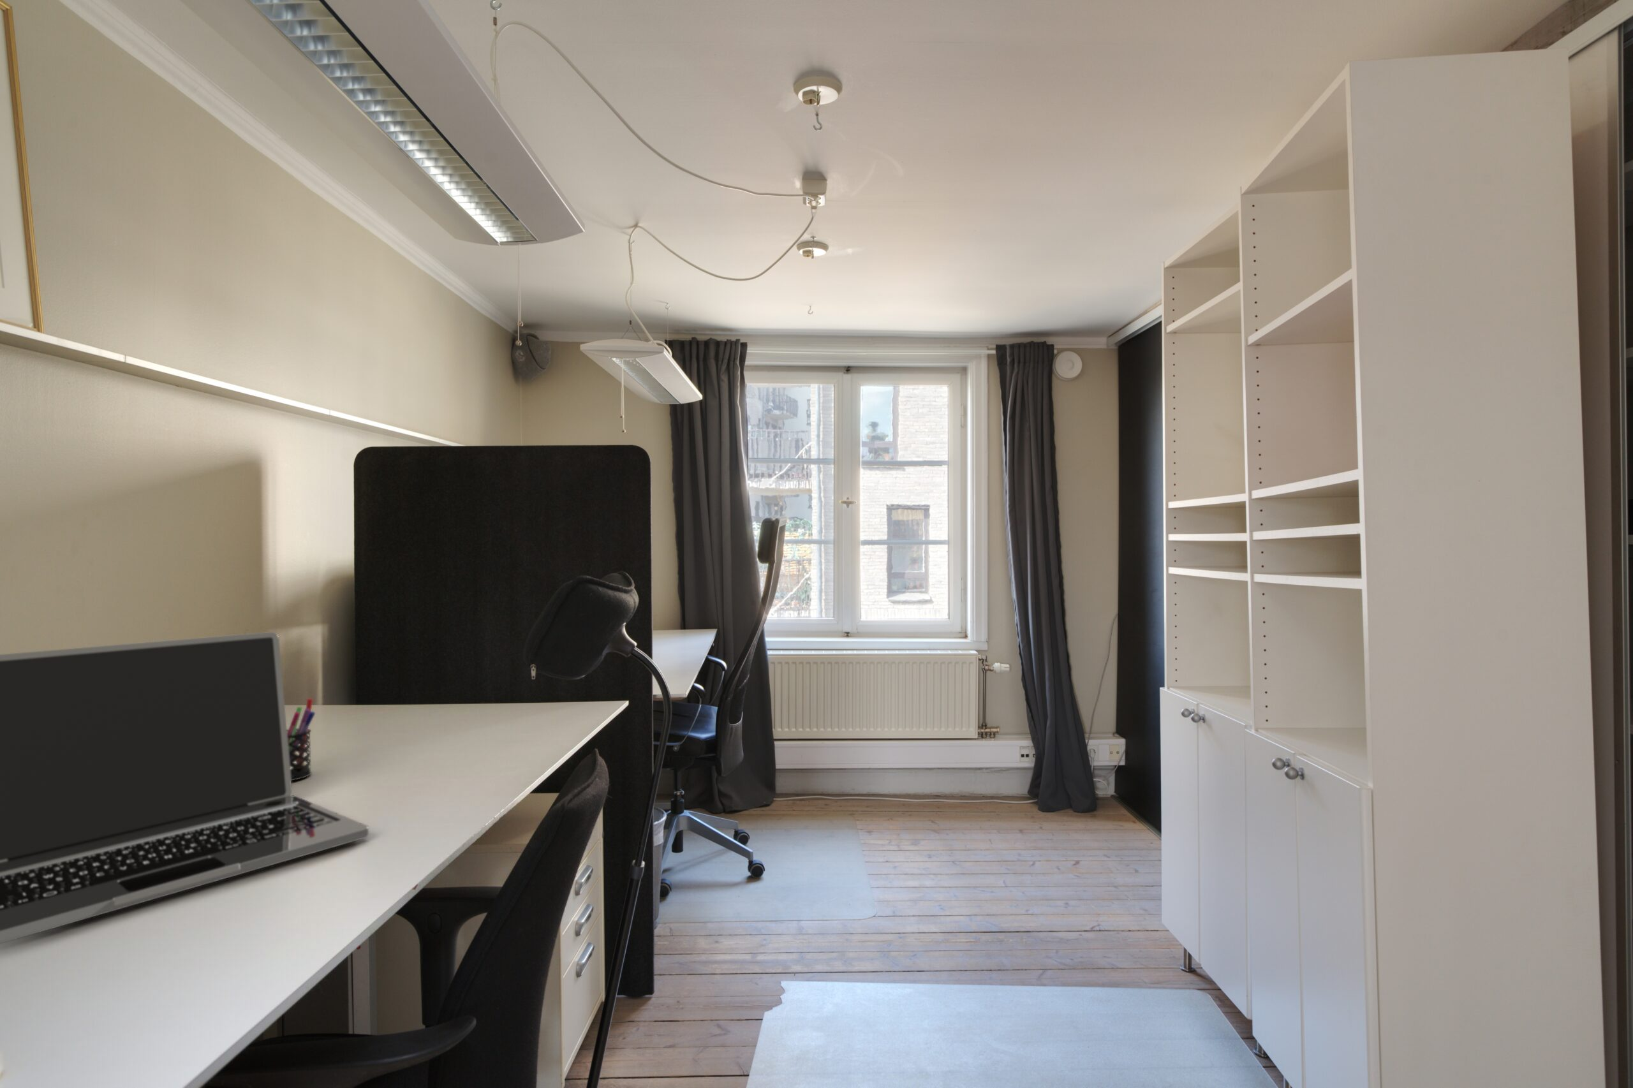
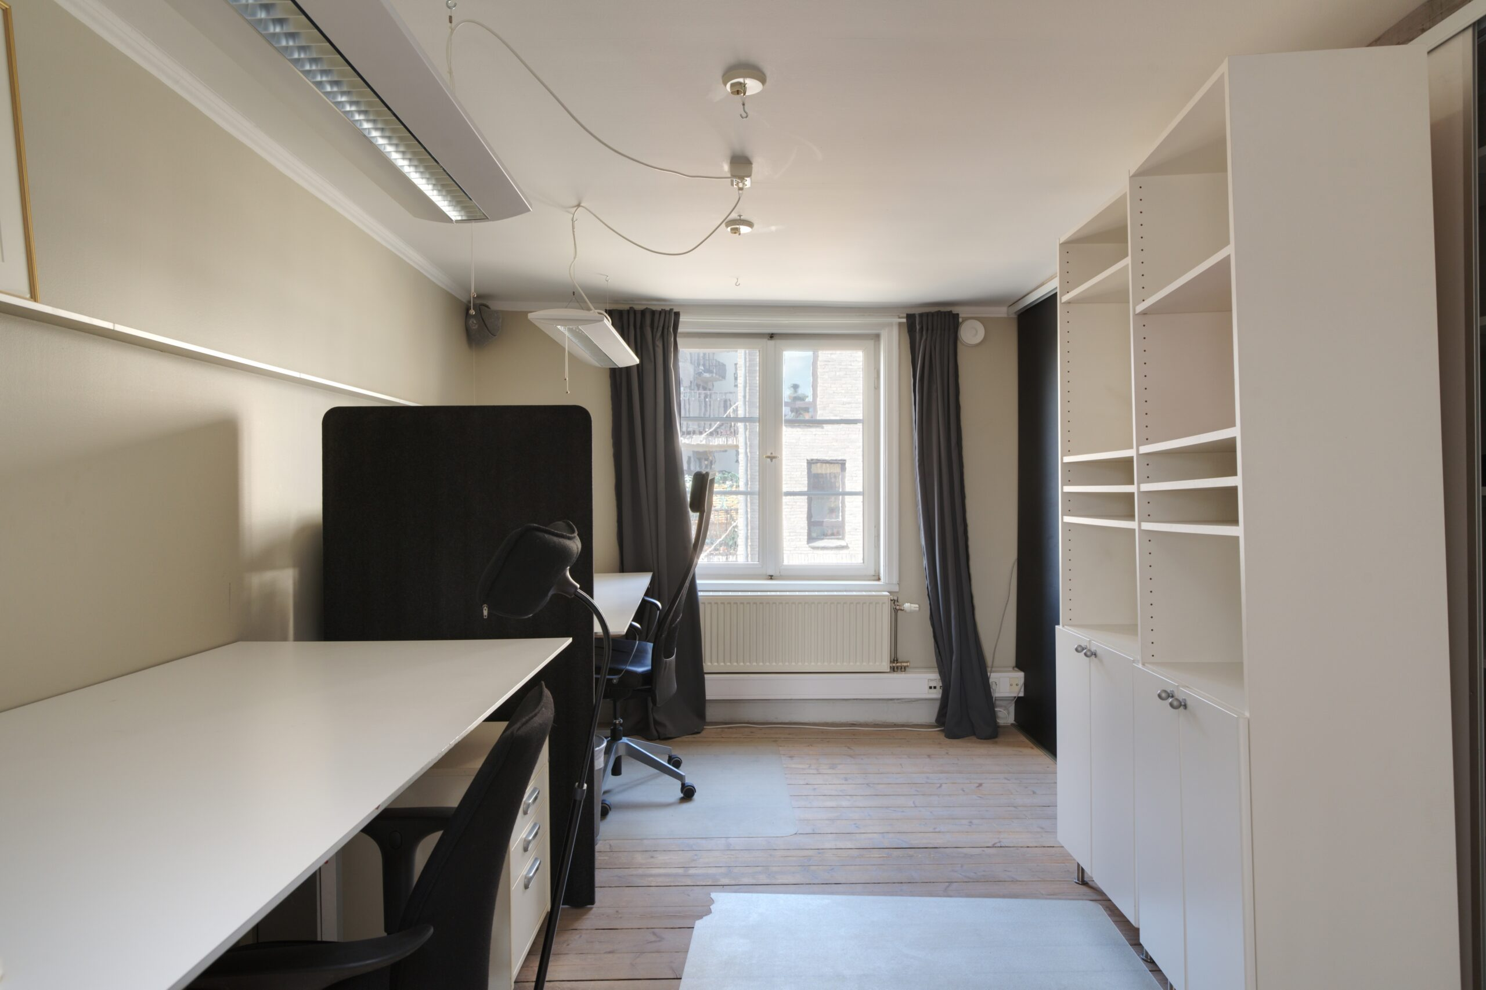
- pen holder [287,698,316,781]
- laptop [0,631,369,945]
